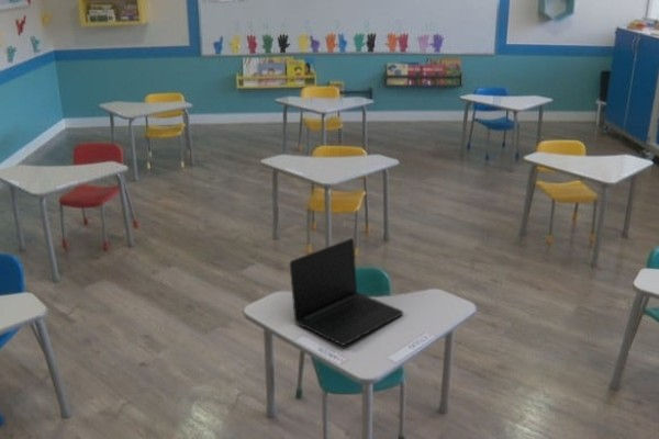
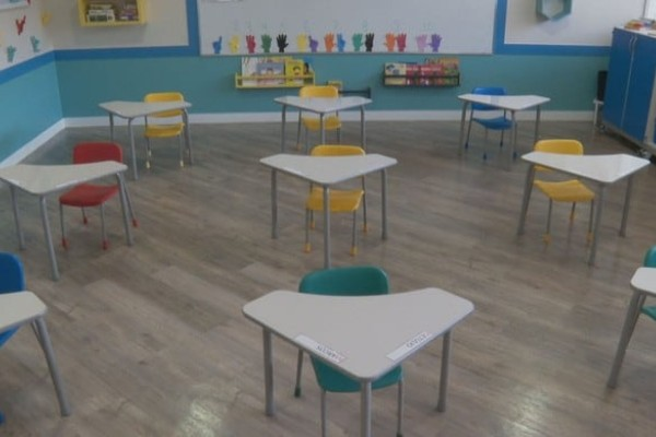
- laptop [289,237,404,347]
